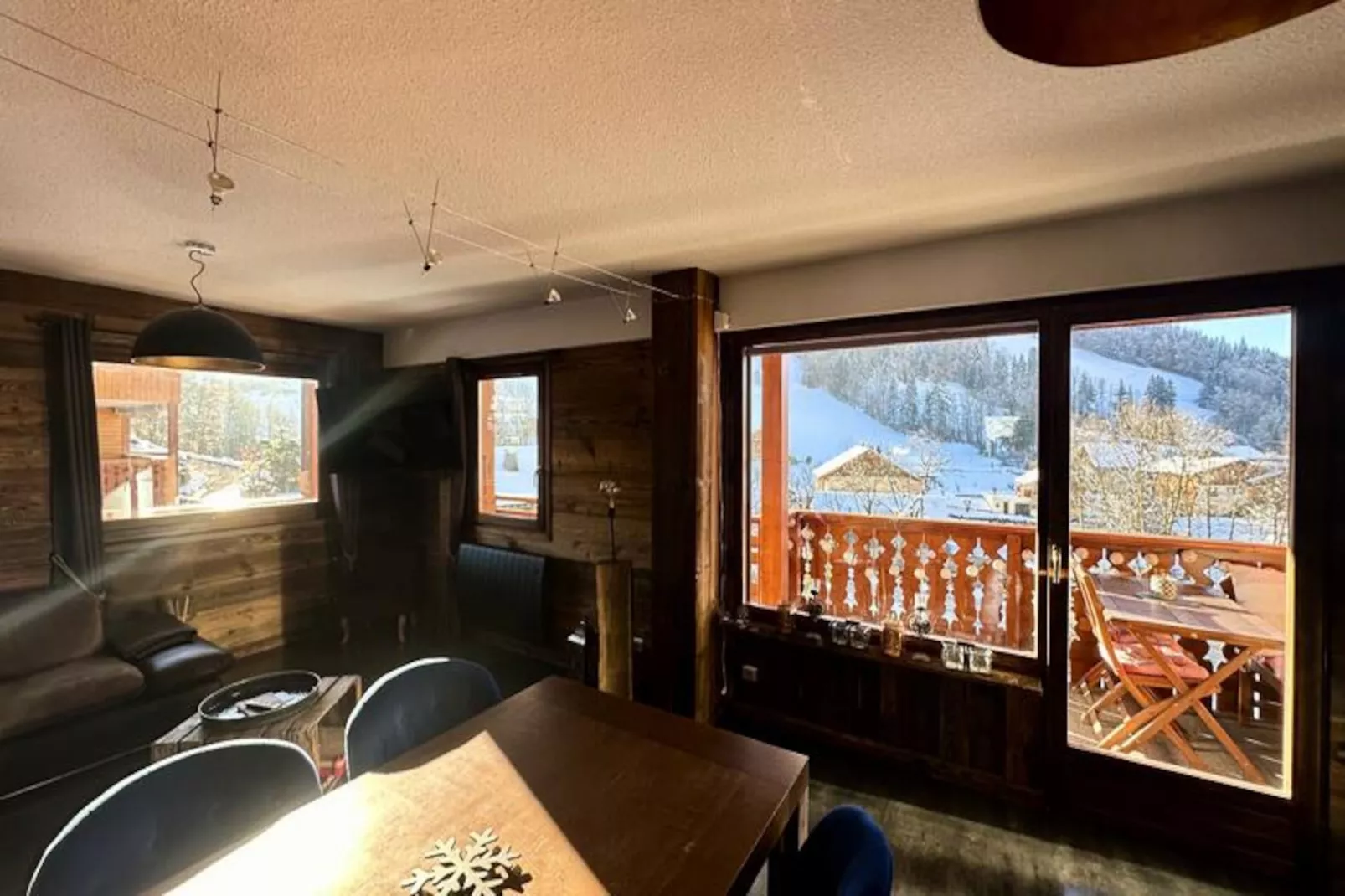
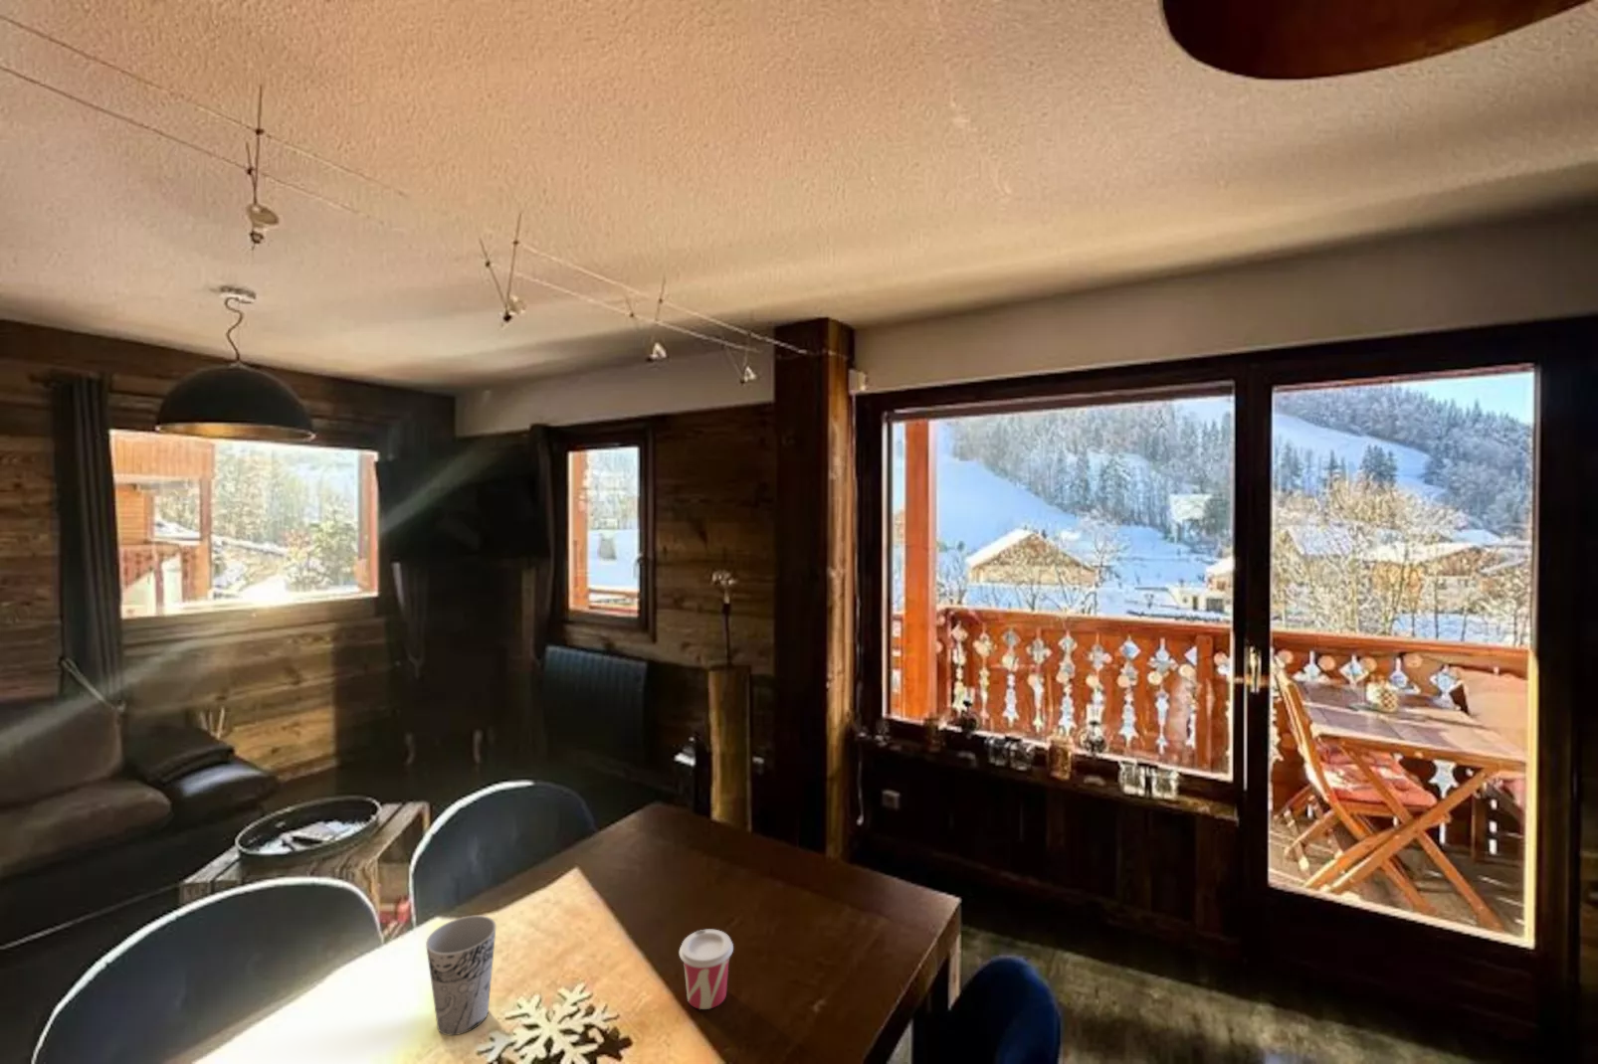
+ cup [678,929,734,1011]
+ cup [425,914,498,1037]
